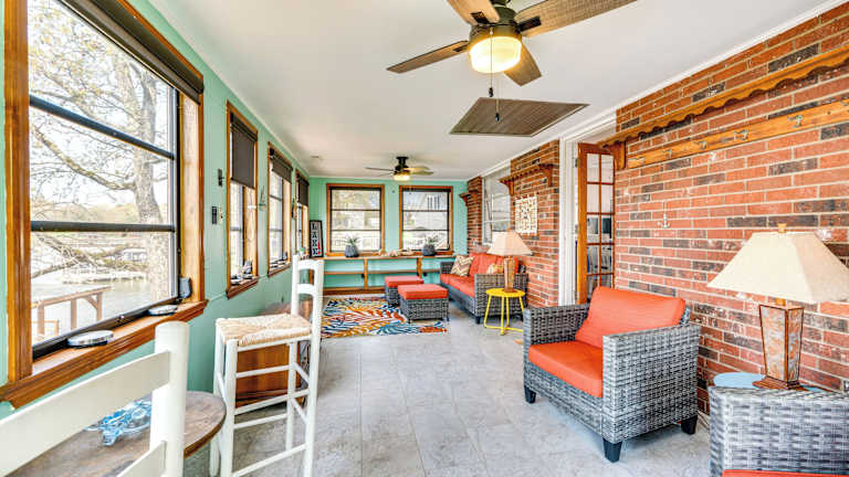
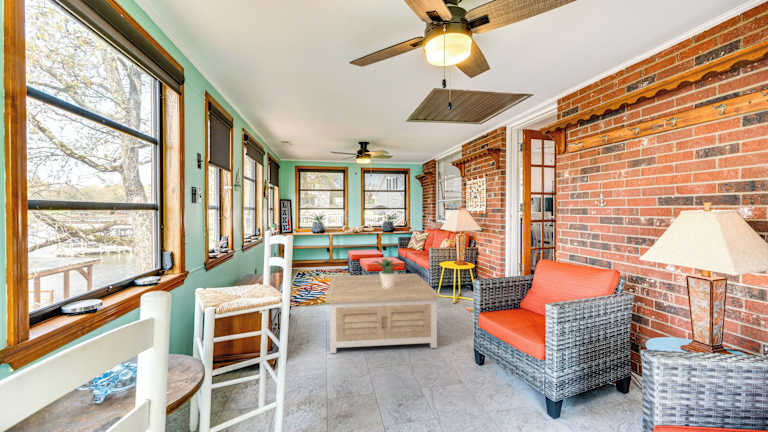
+ potted plant [371,258,404,288]
+ coffee table [325,273,442,354]
